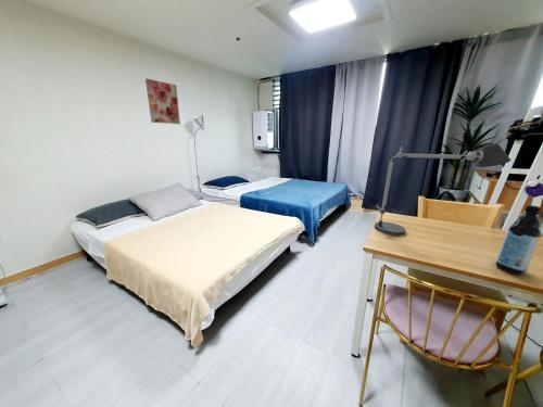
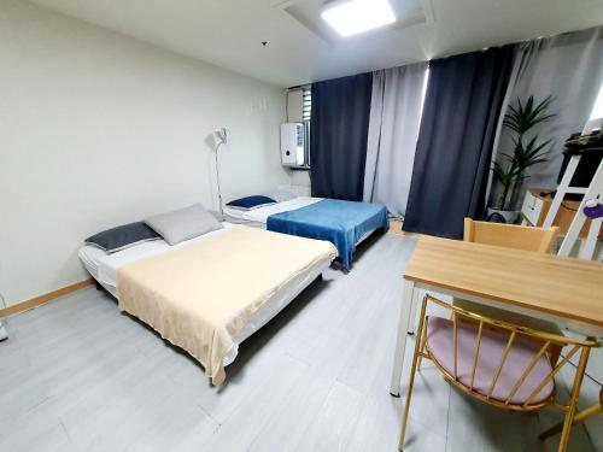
- water bottle [494,204,543,276]
- desk lamp [374,142,513,237]
- wall art [144,77,181,125]
